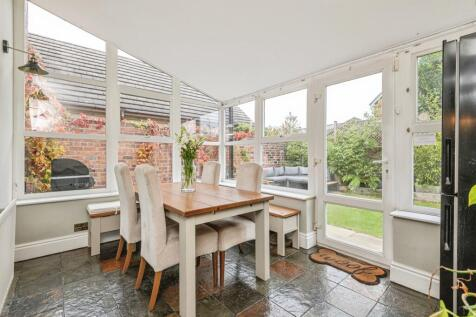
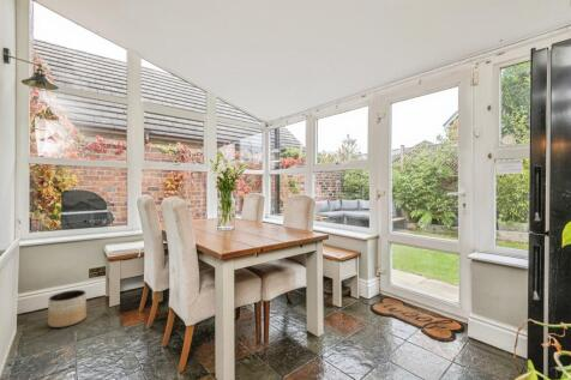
+ planter [47,289,88,328]
